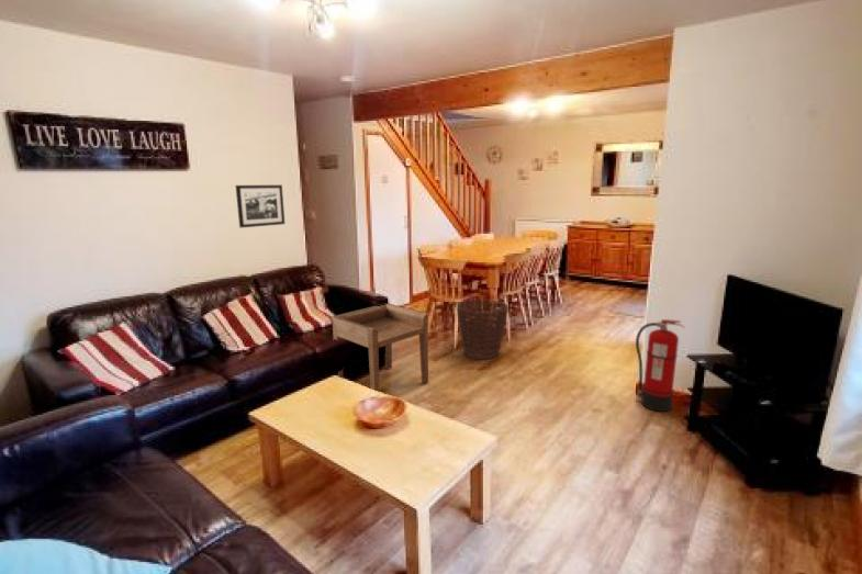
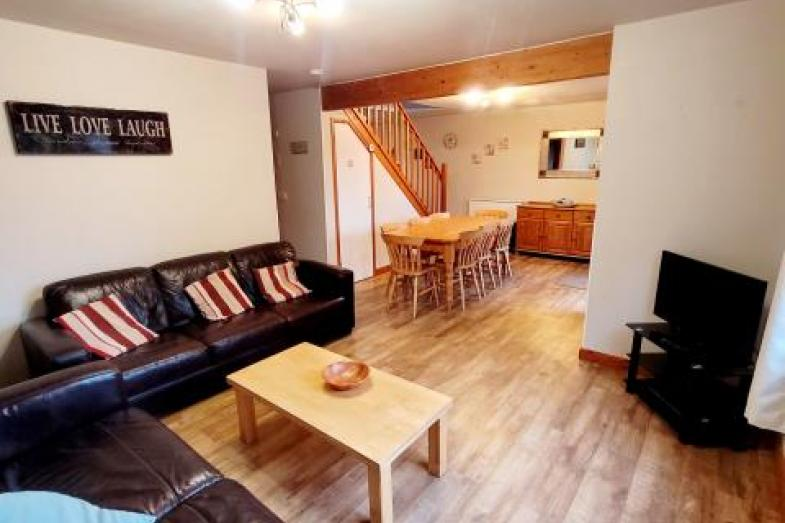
- side table [332,302,429,393]
- basket [456,299,510,360]
- fire extinguisher [635,318,686,413]
- picture frame [235,184,286,228]
